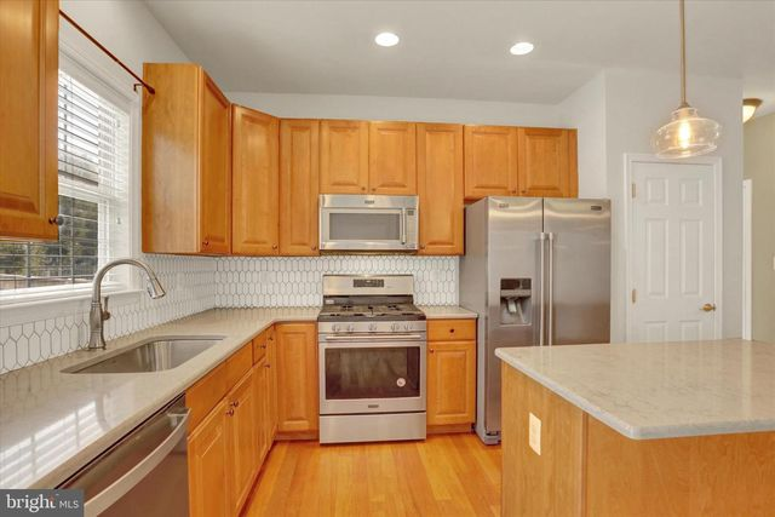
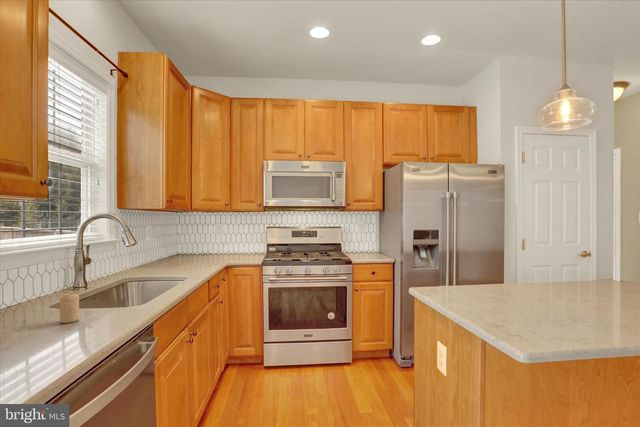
+ candle [59,292,80,324]
